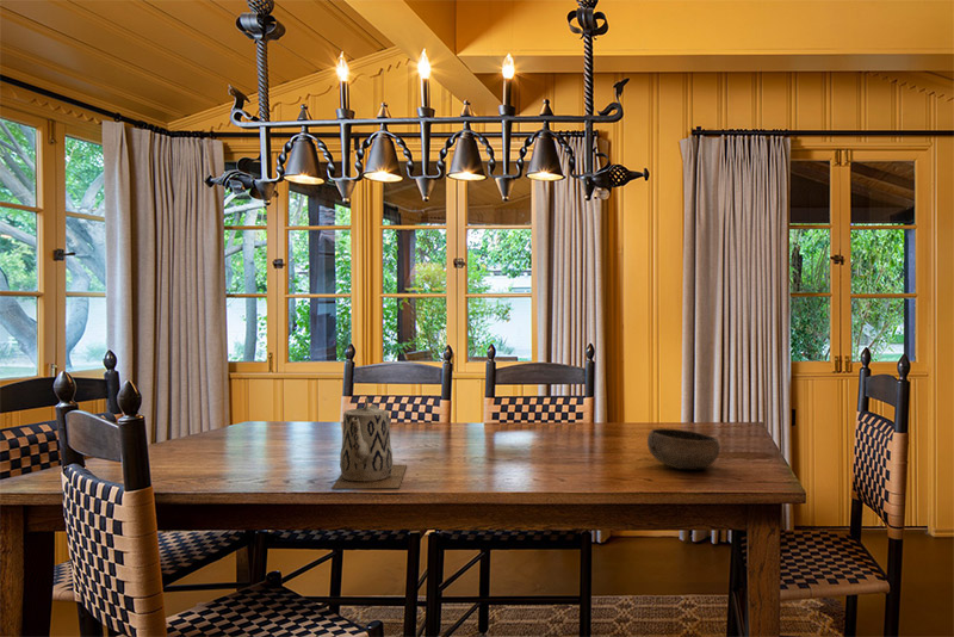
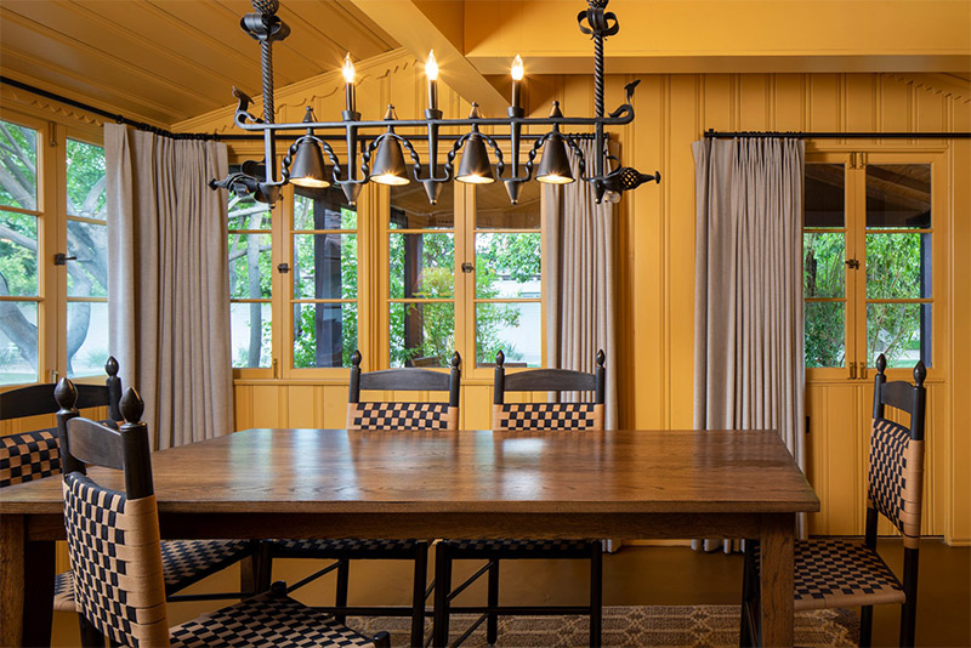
- teapot [330,396,408,489]
- bowl [646,427,721,471]
